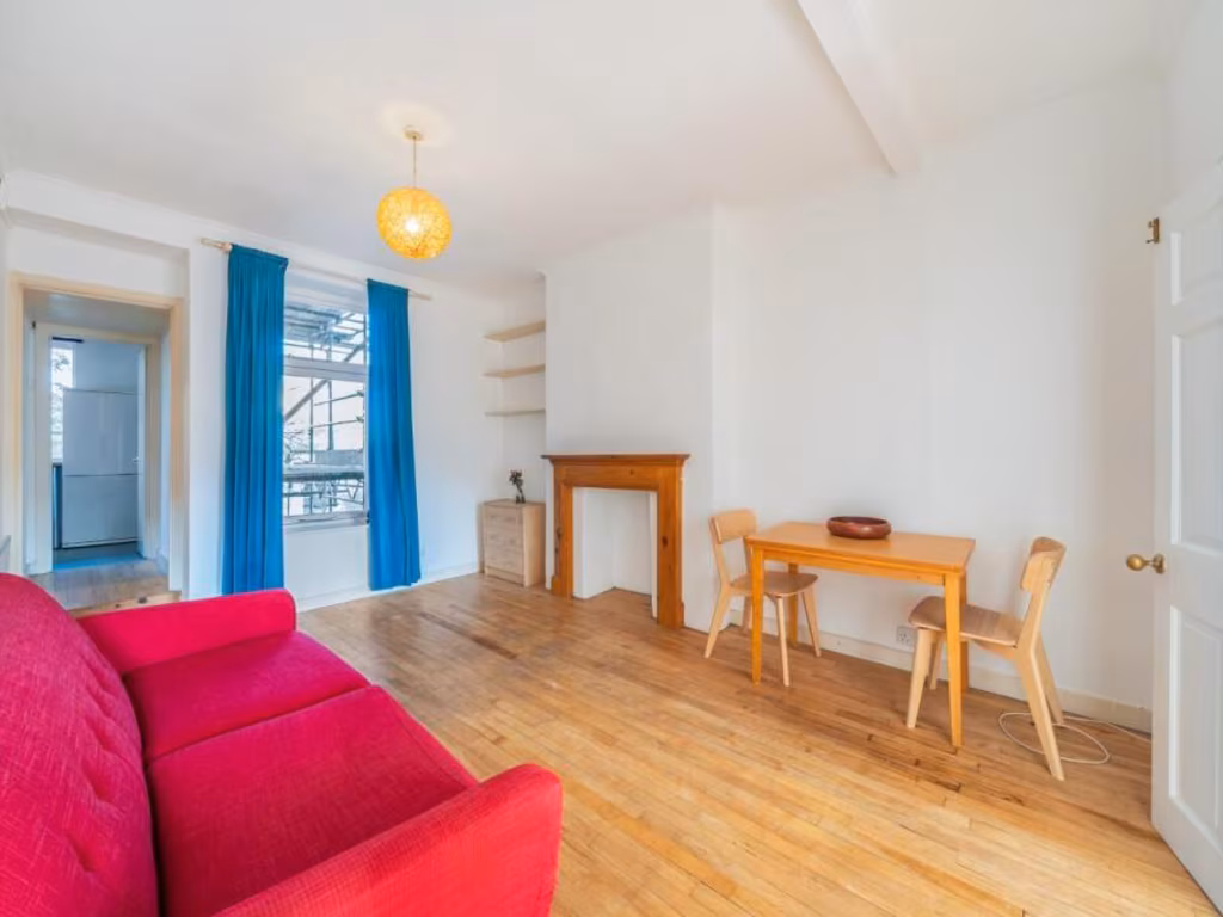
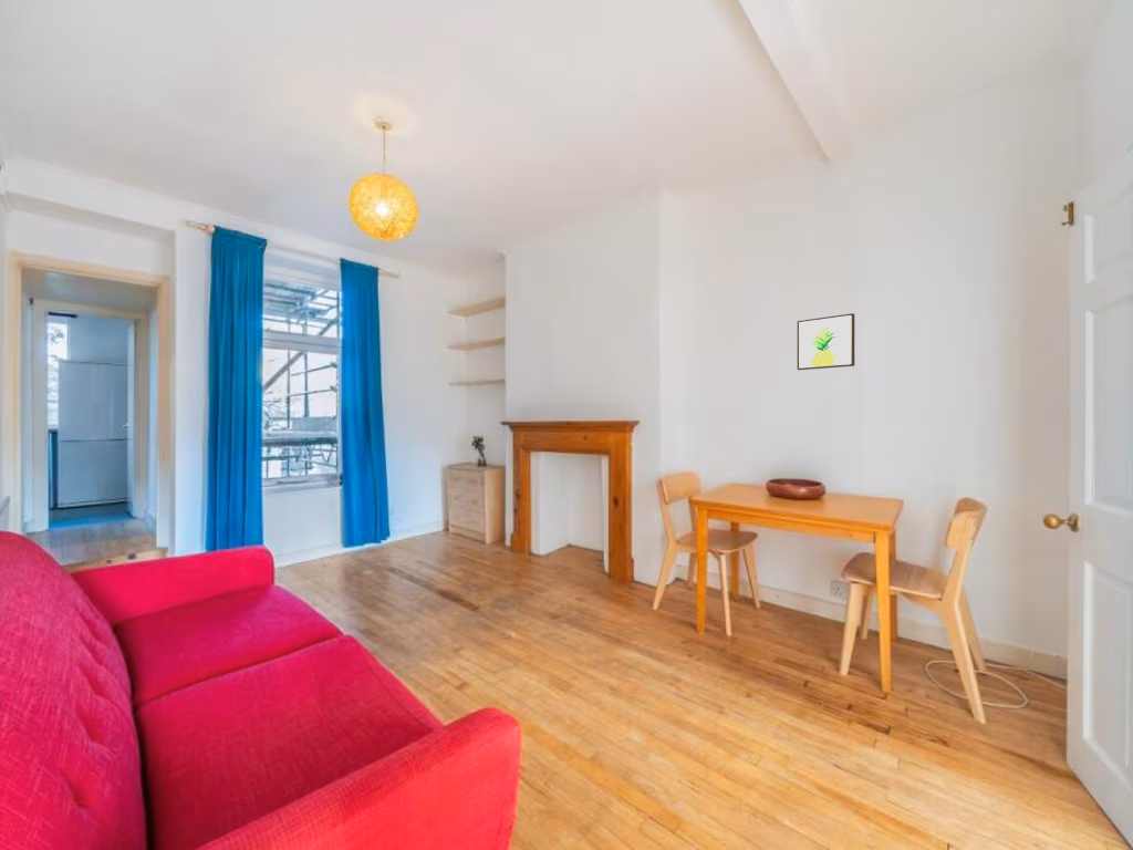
+ wall art [797,312,855,371]
